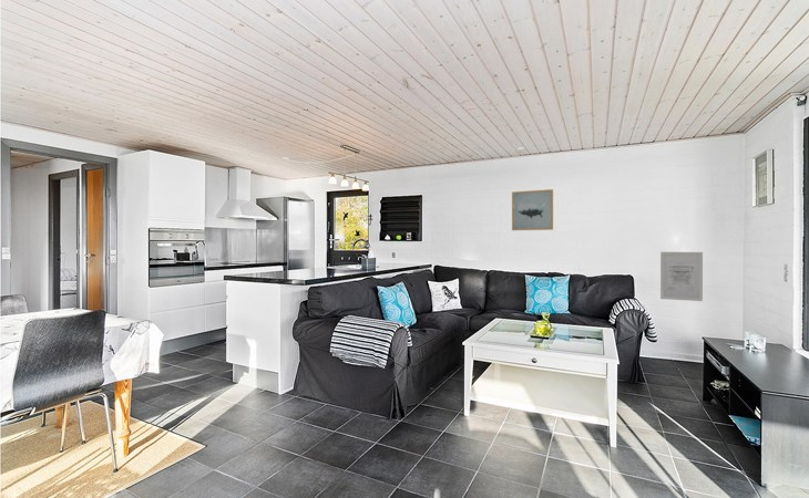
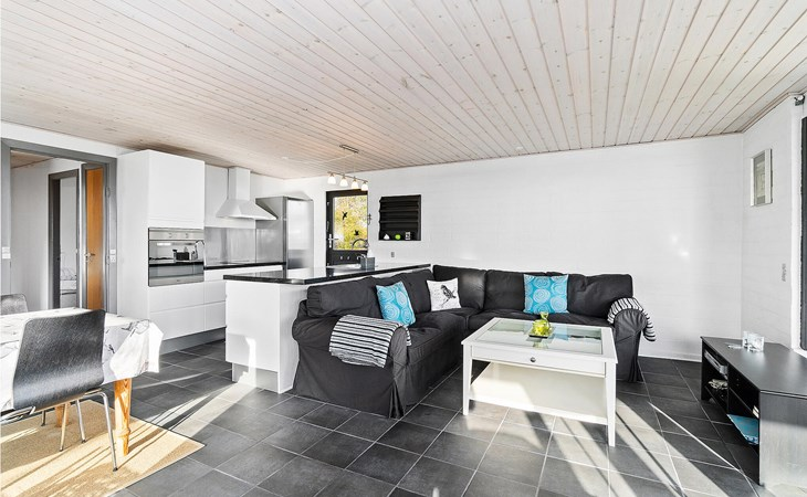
- wall art [511,188,554,231]
- wall art [659,251,704,302]
